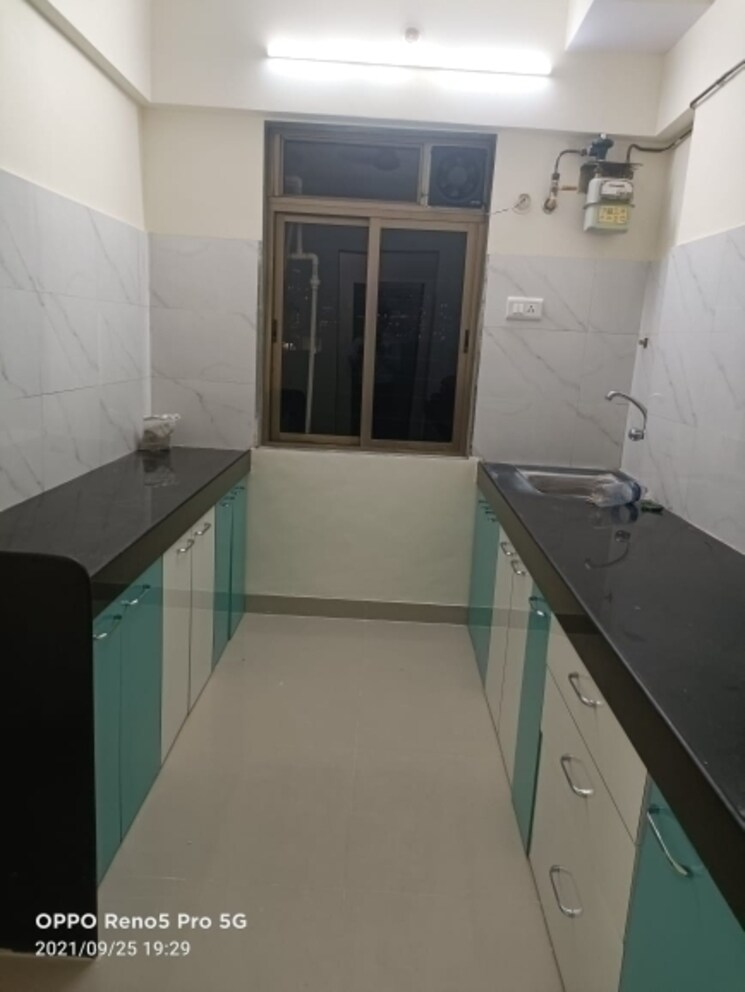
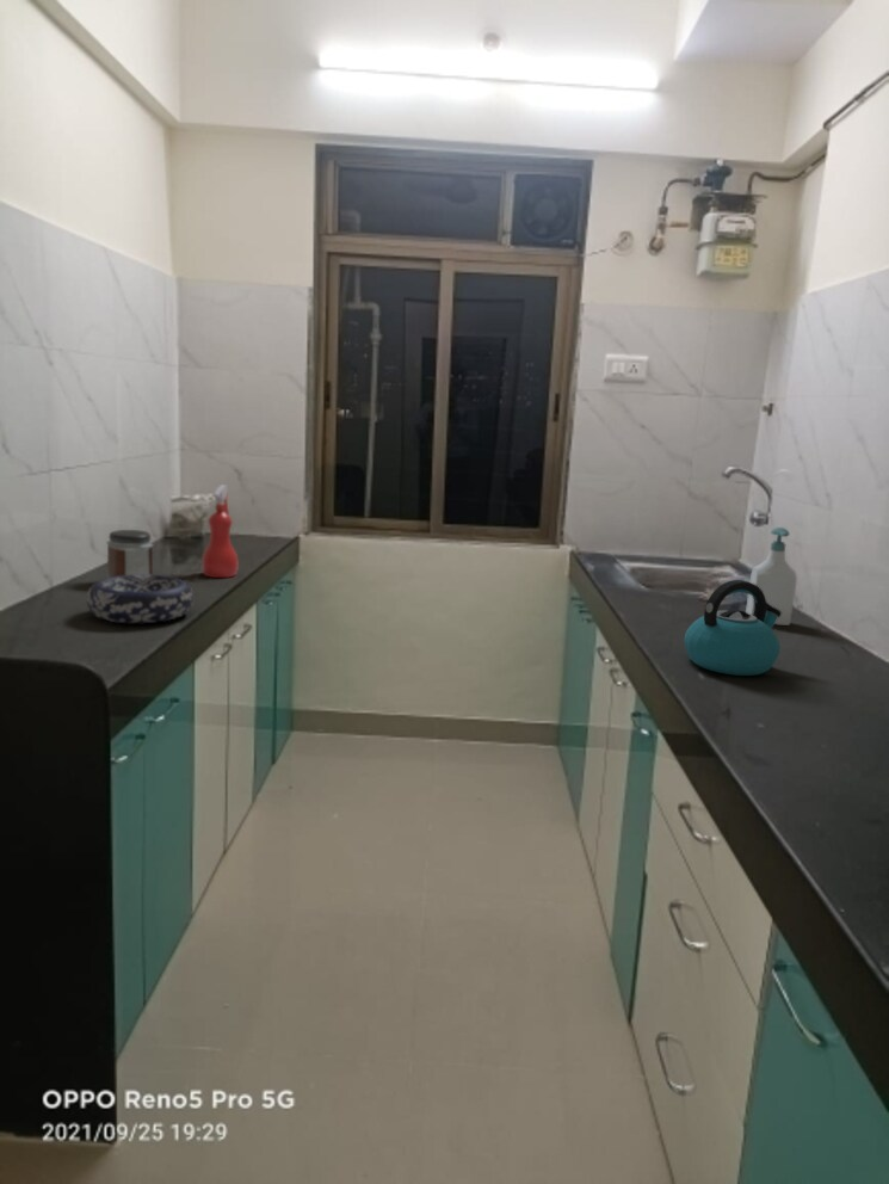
+ spray bottle [200,483,240,579]
+ jar [105,529,154,579]
+ kettle [684,579,782,677]
+ soap bottle [745,526,798,627]
+ decorative bowl [85,574,195,624]
